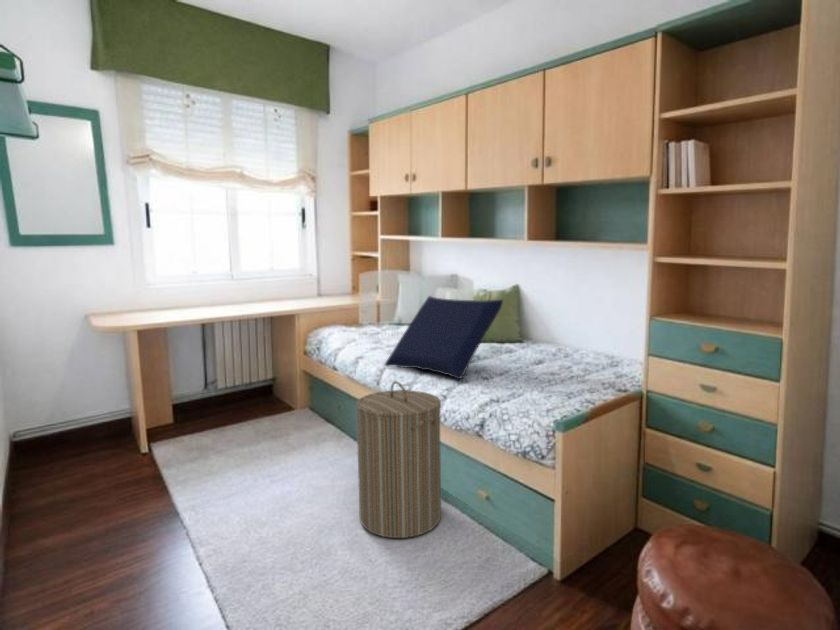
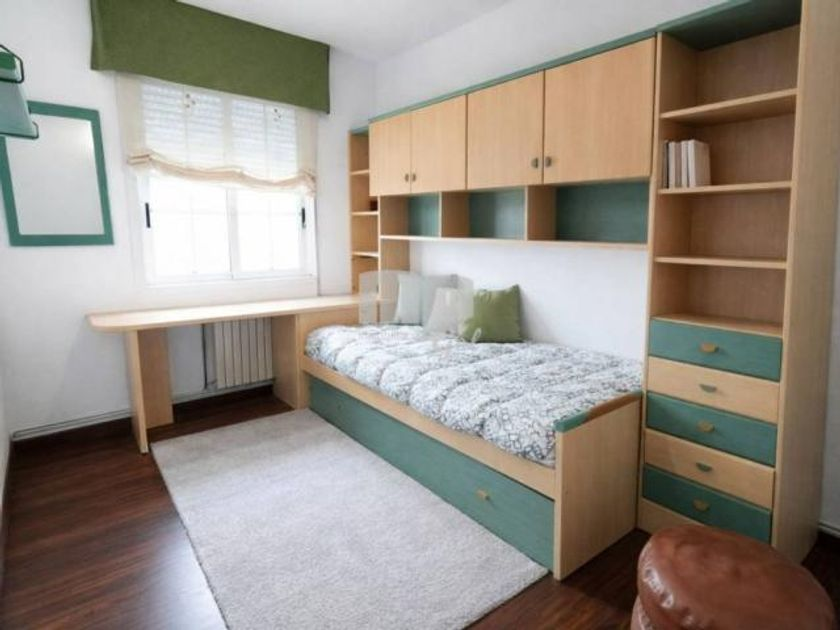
- laundry hamper [355,380,442,539]
- cushion [384,295,504,380]
